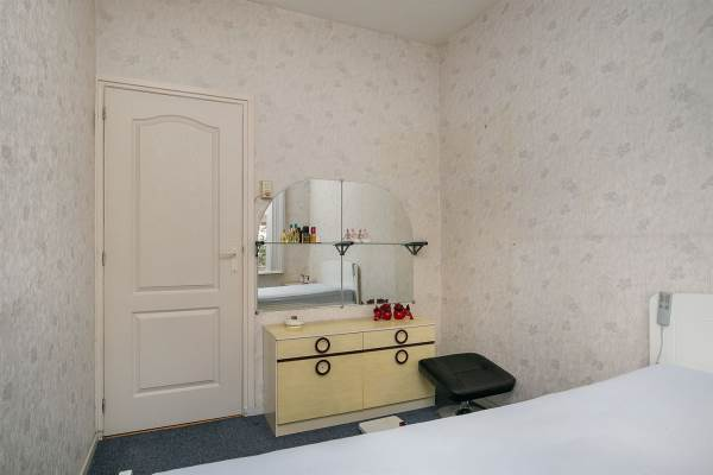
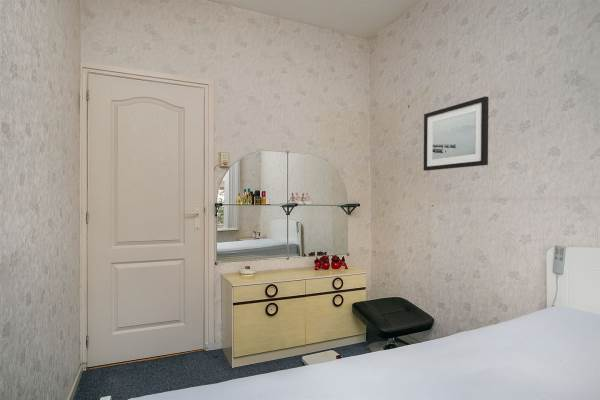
+ wall art [423,95,490,172]
